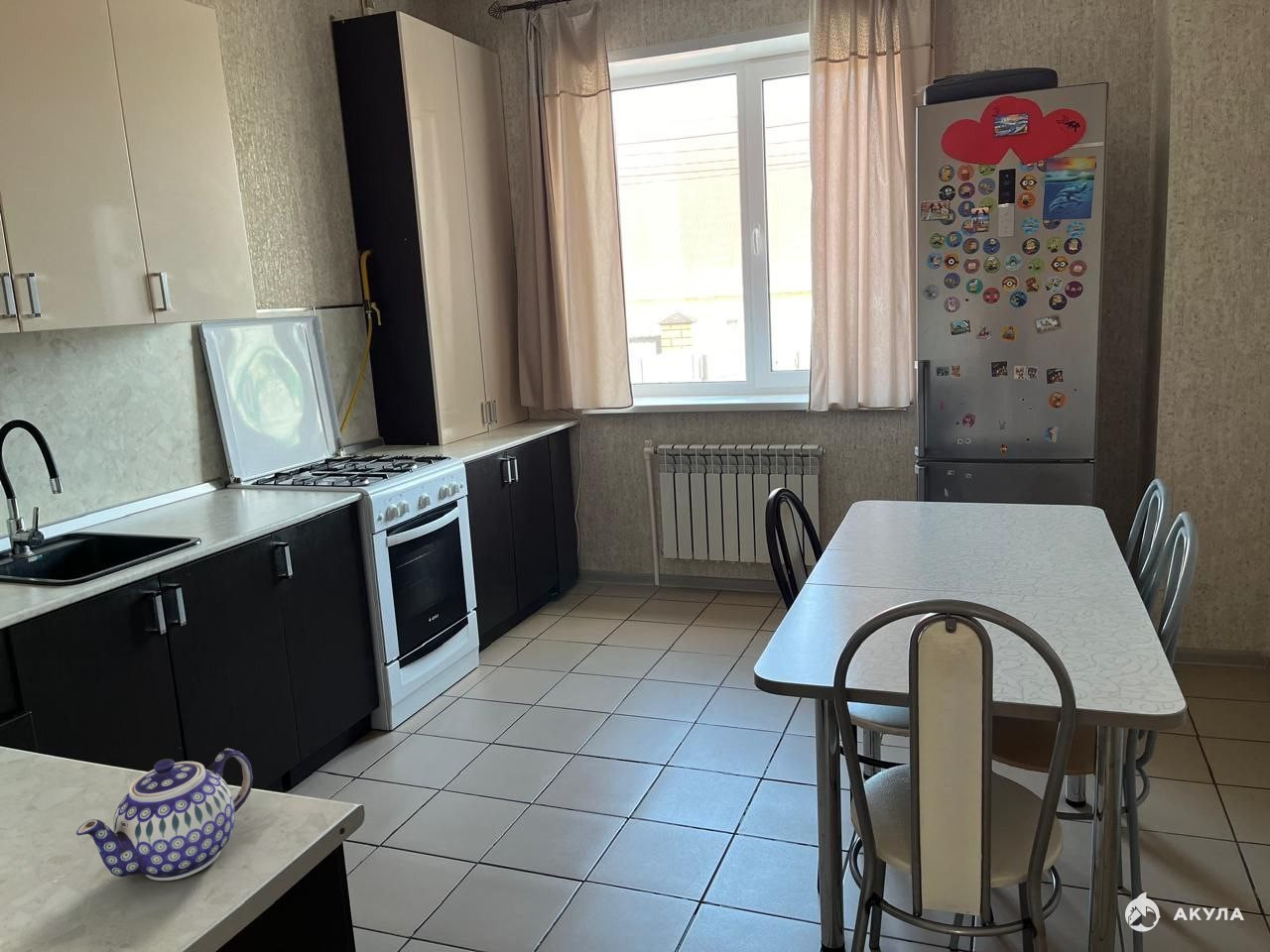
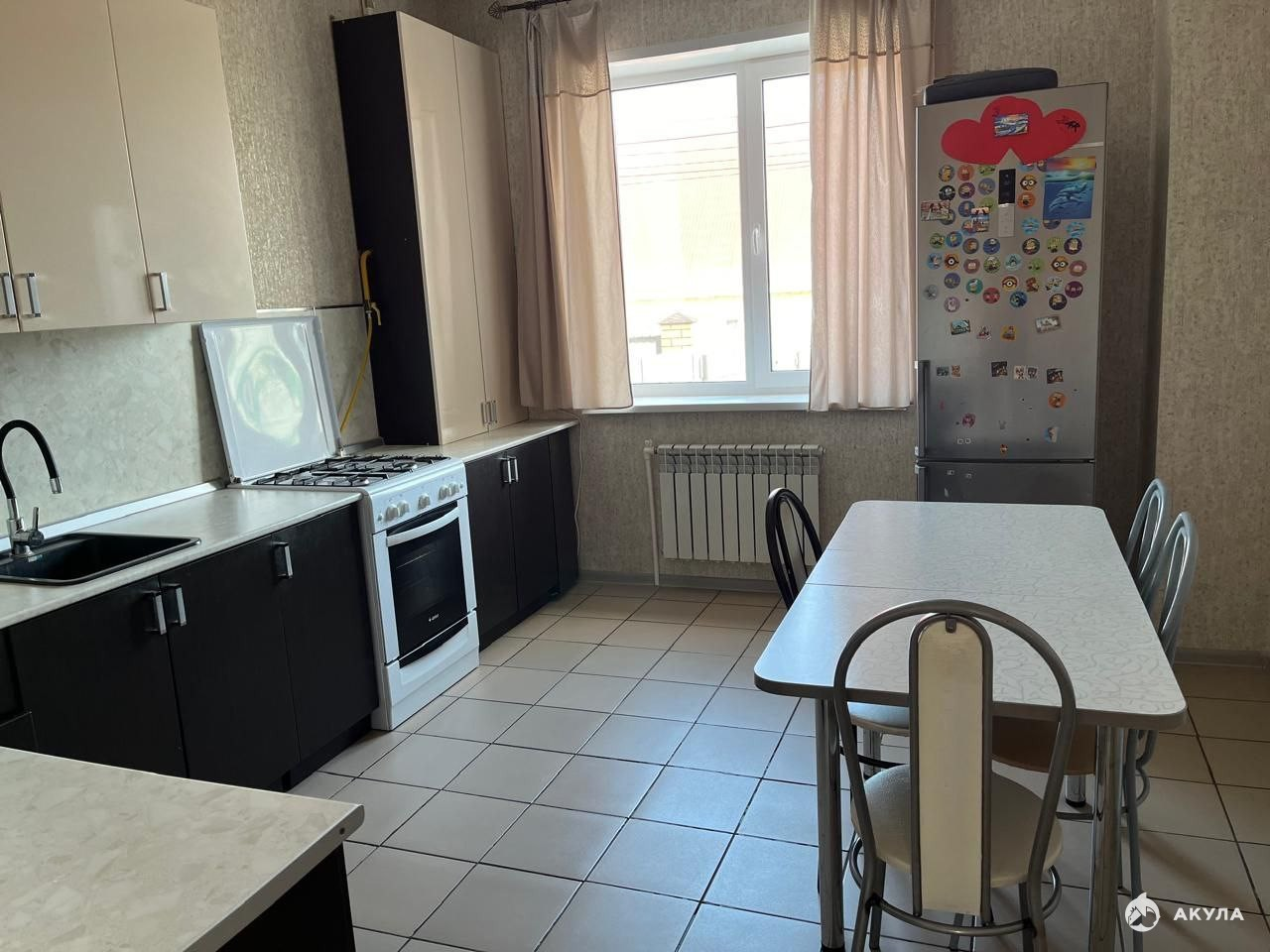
- teapot [75,748,254,882]
